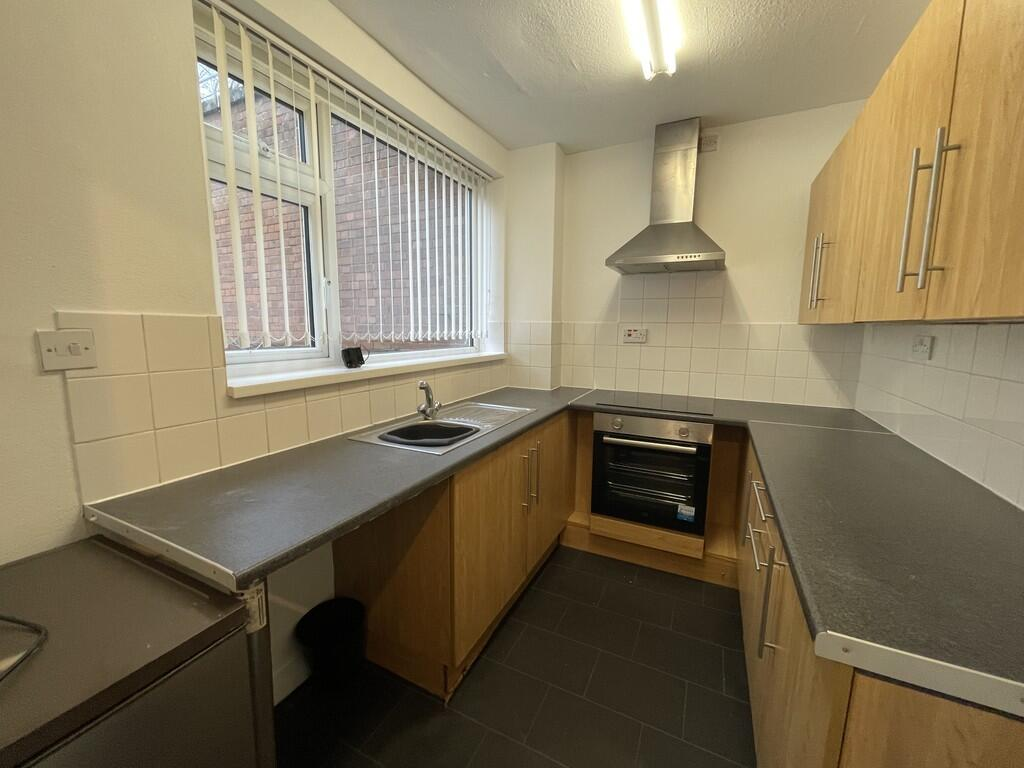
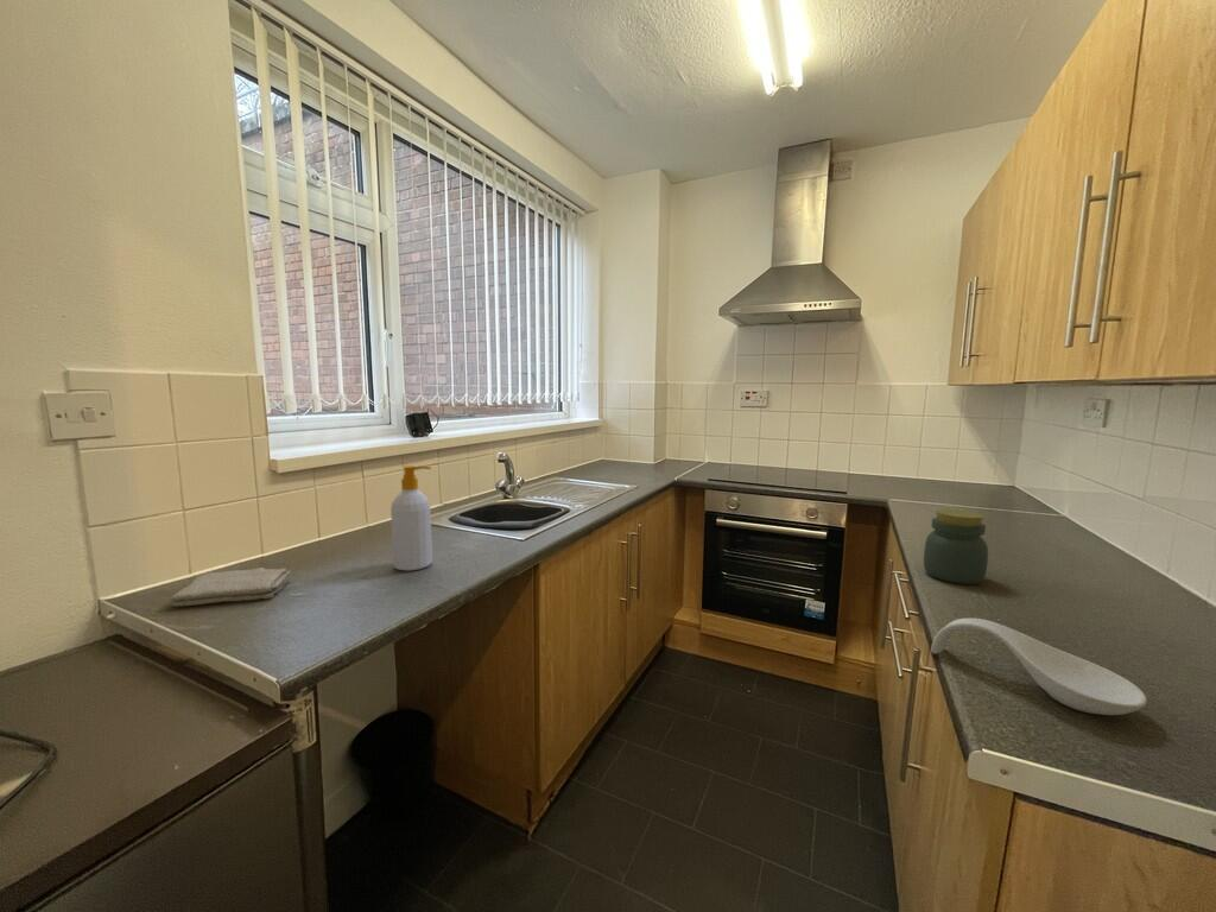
+ washcloth [167,566,293,607]
+ spoon rest [930,618,1148,716]
+ soap bottle [390,464,433,571]
+ jar [923,508,989,585]
